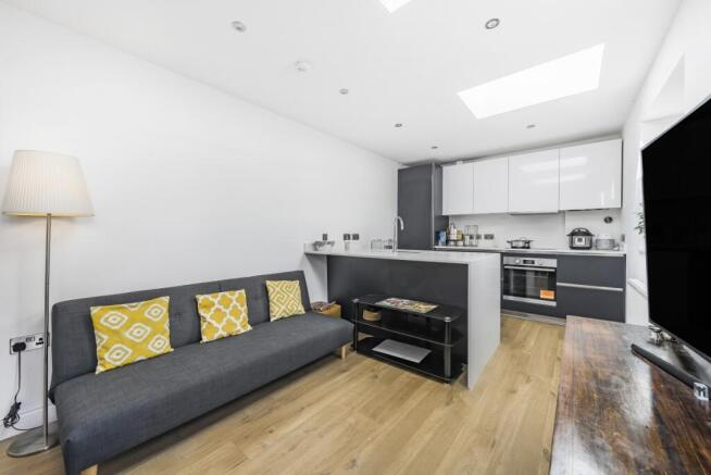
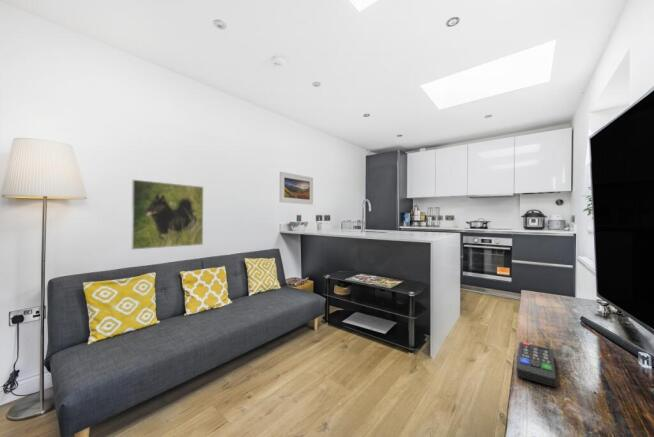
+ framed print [130,179,204,251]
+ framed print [279,171,314,206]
+ remote control [515,341,557,388]
